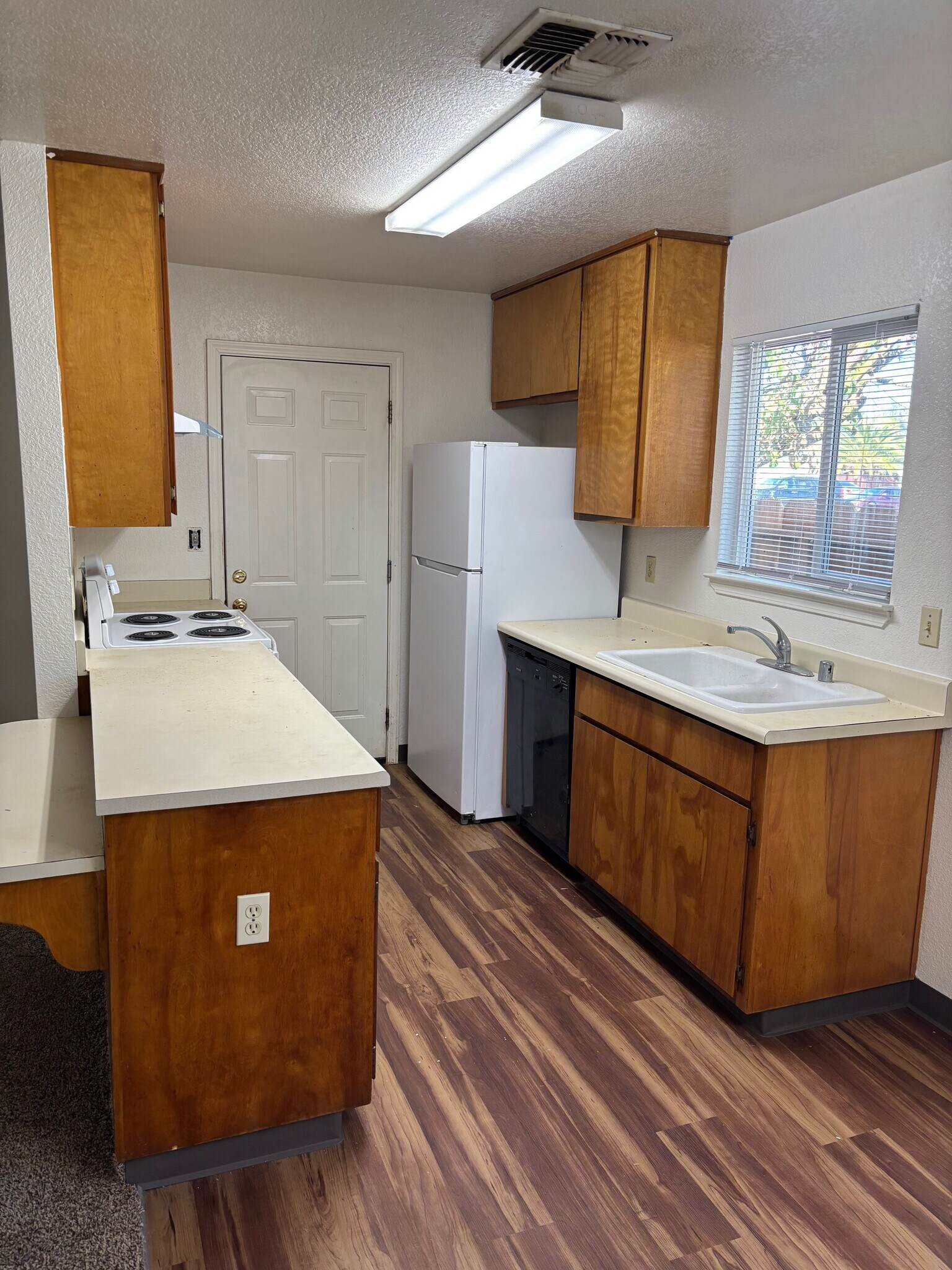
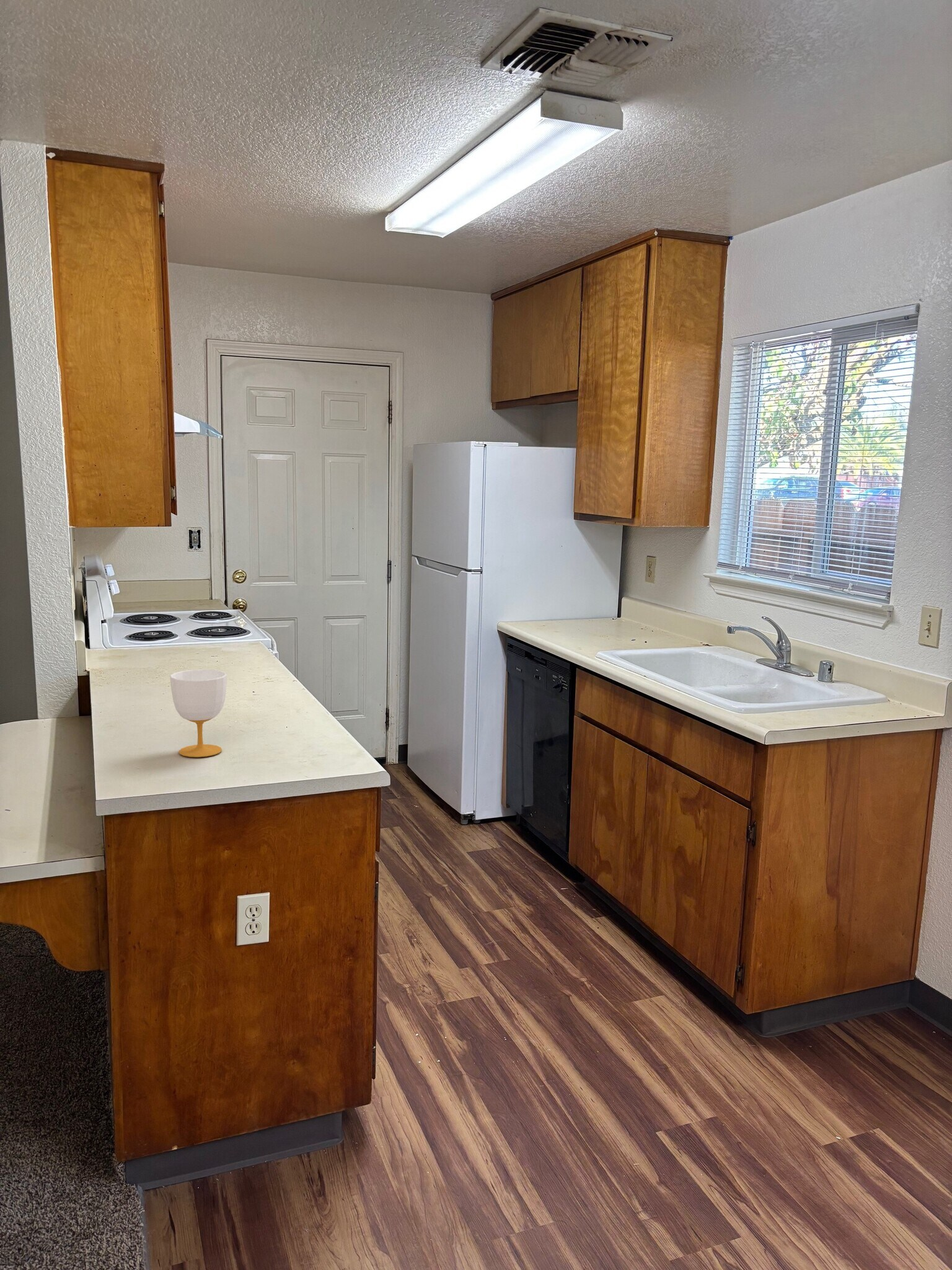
+ cup [170,669,227,758]
